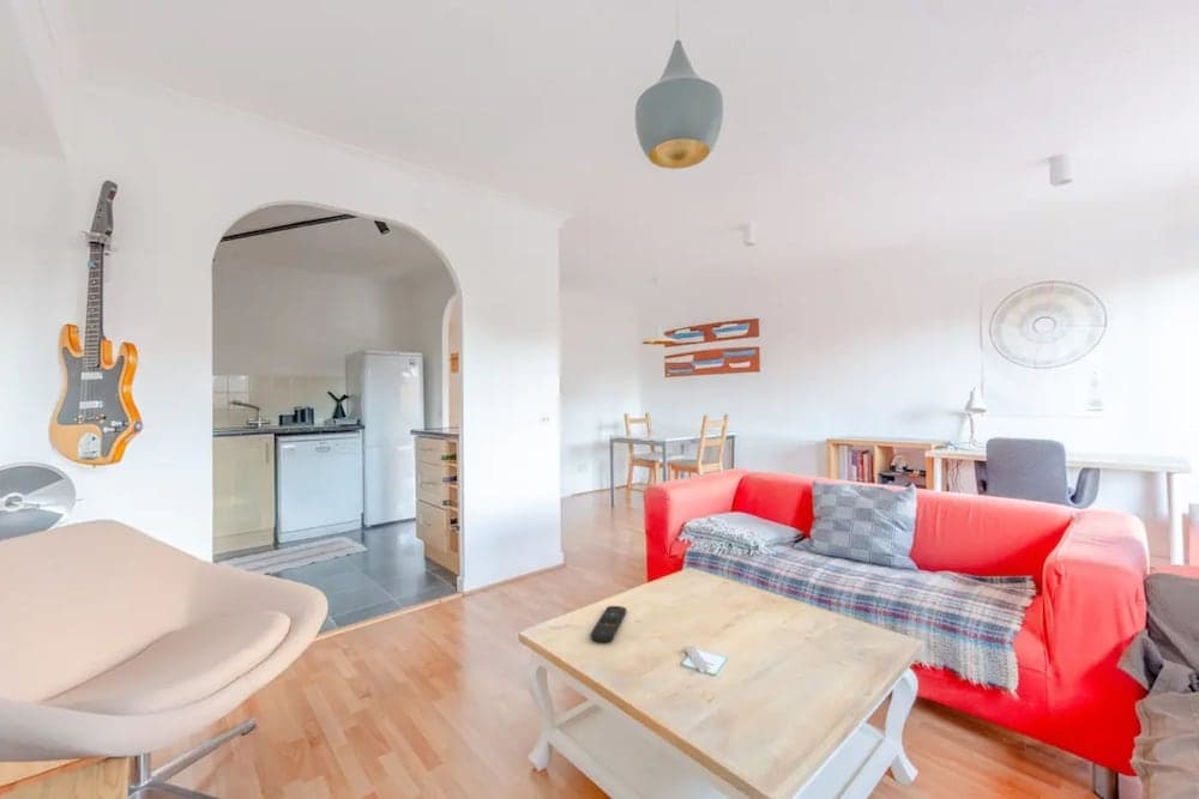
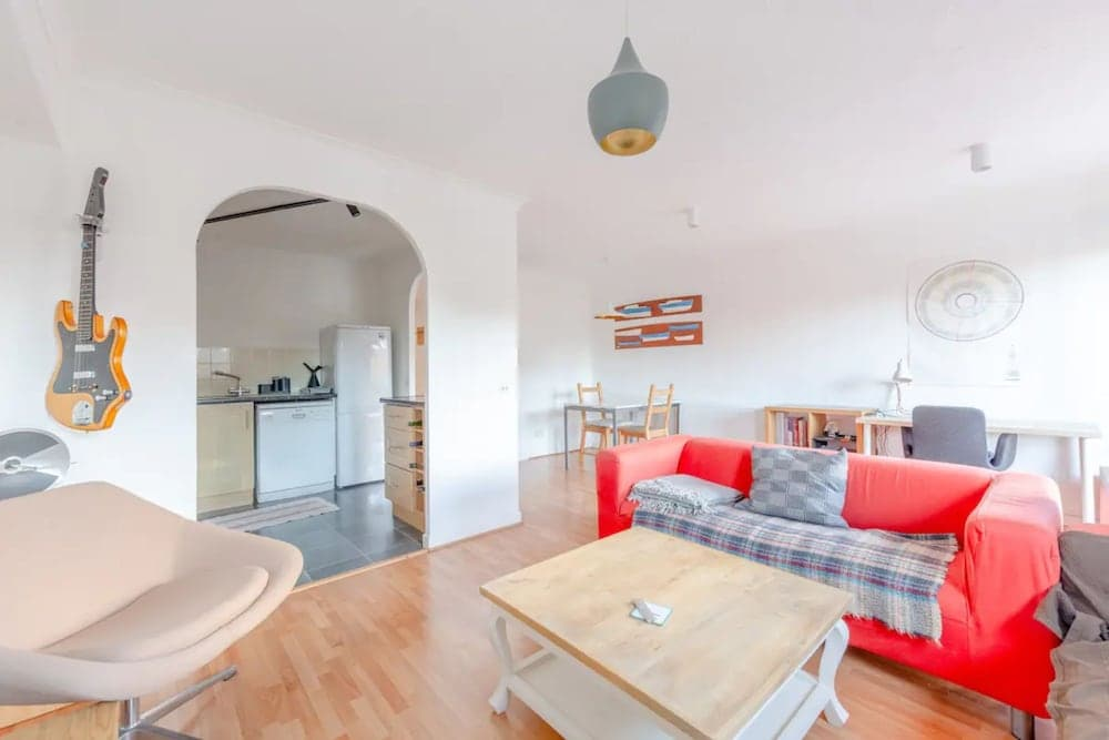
- remote control [590,605,627,643]
